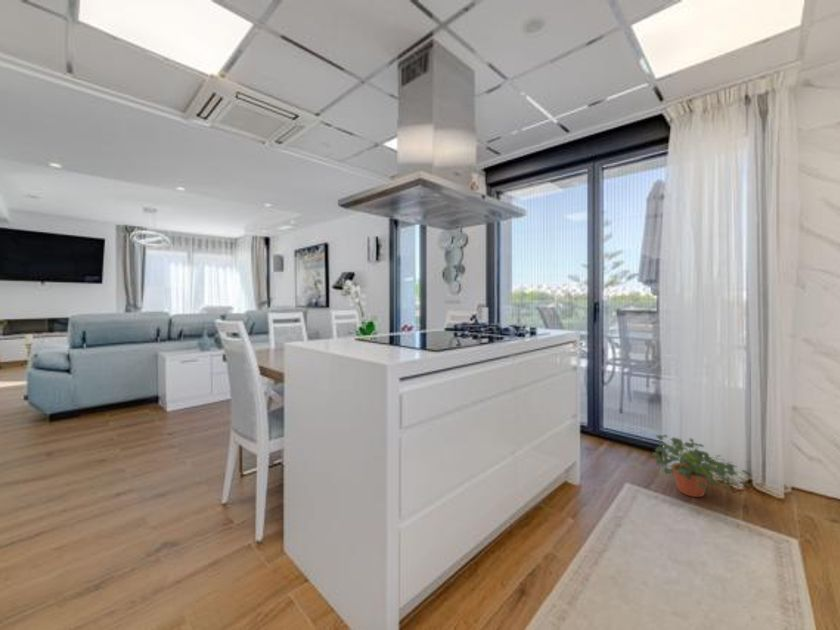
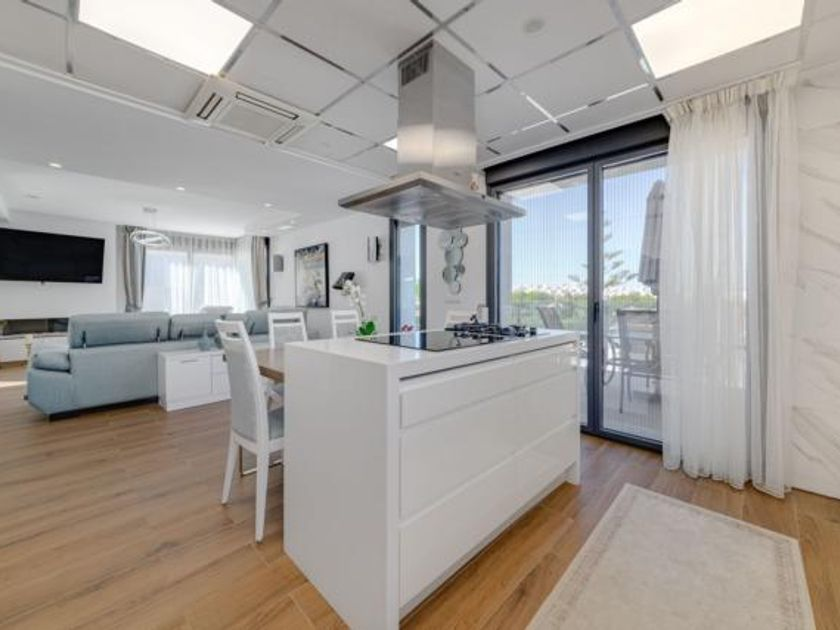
- potted plant [651,434,752,498]
